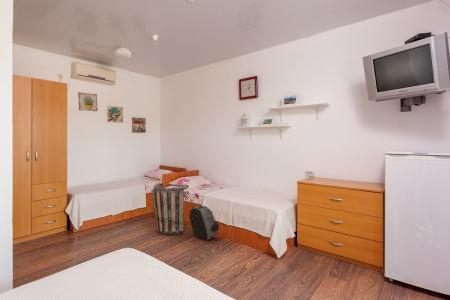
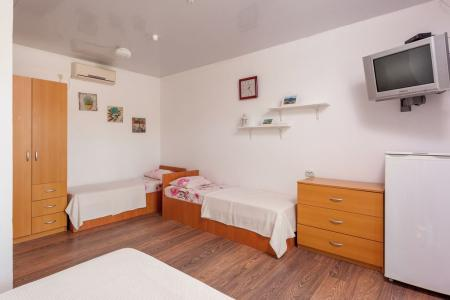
- basket [151,184,190,235]
- backpack [188,205,220,241]
